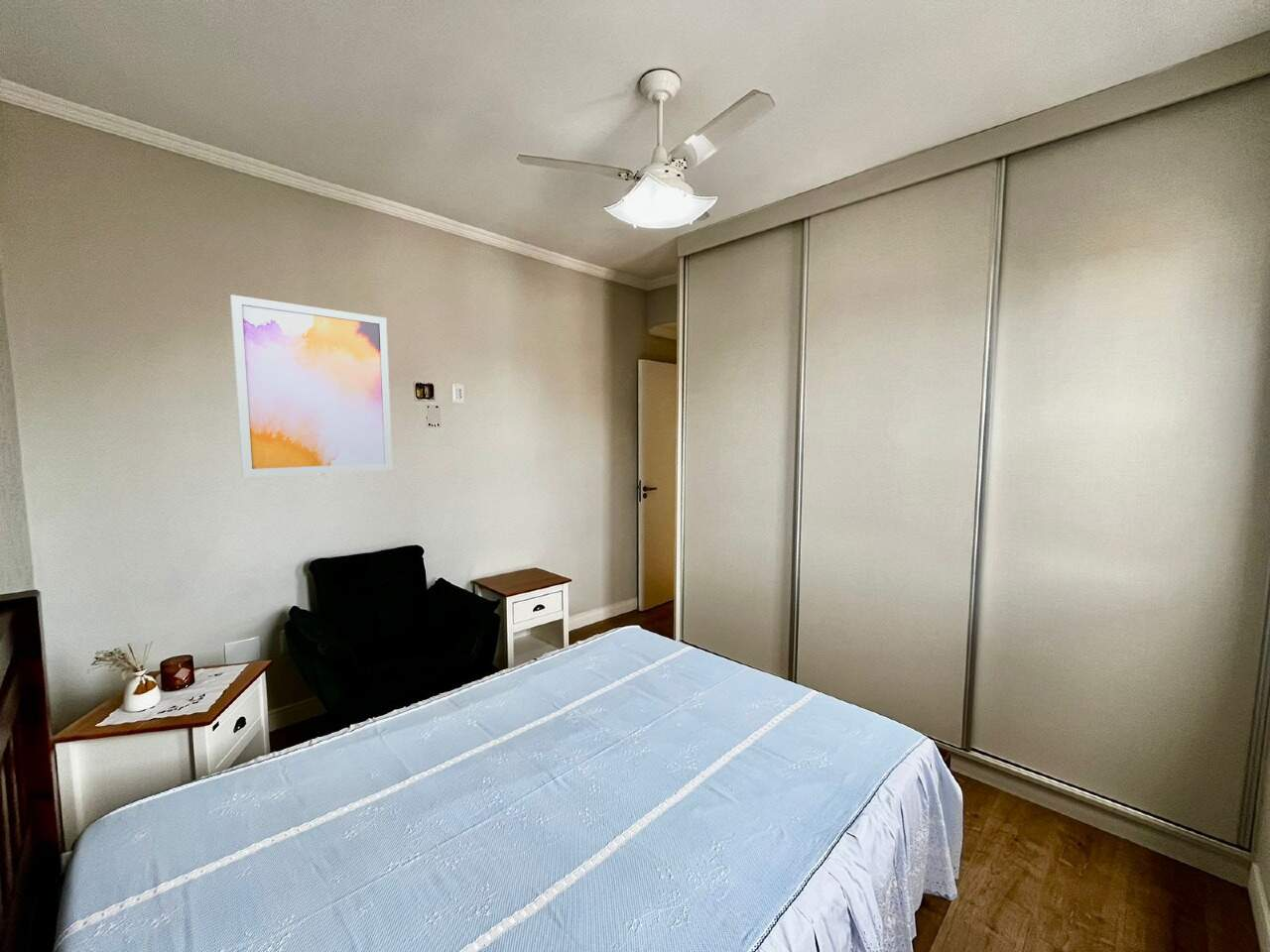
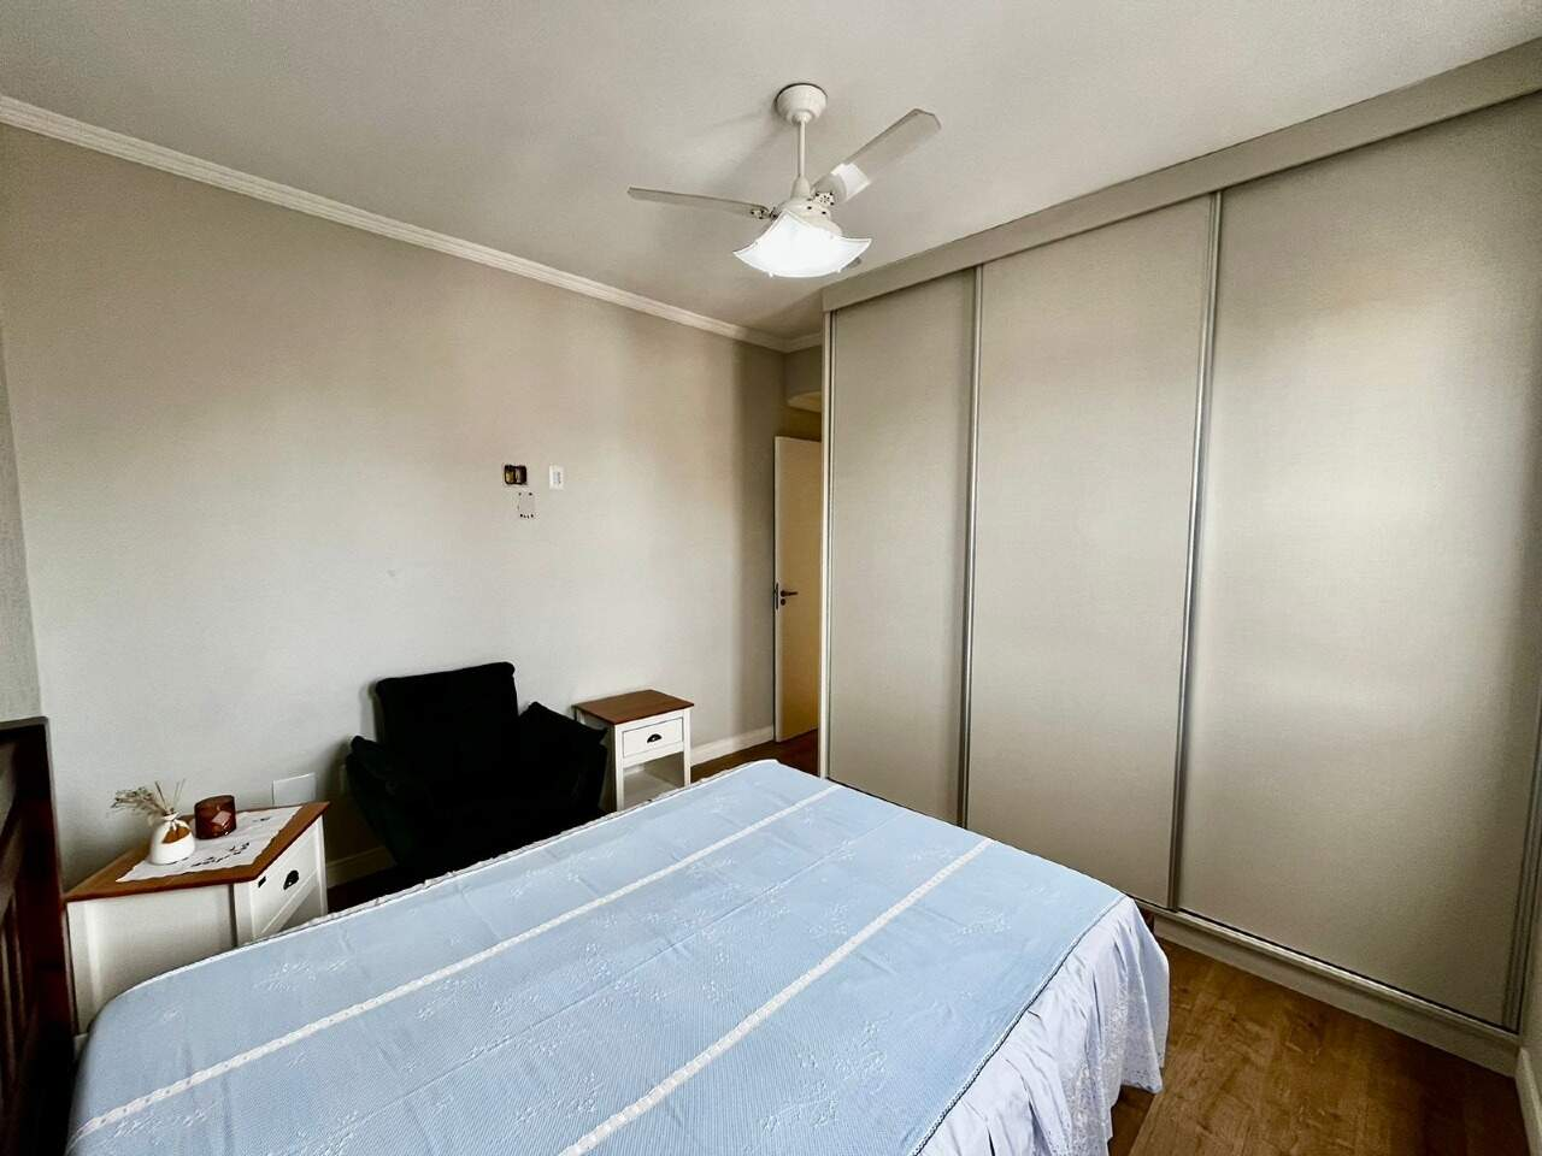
- wall art [229,294,393,478]
